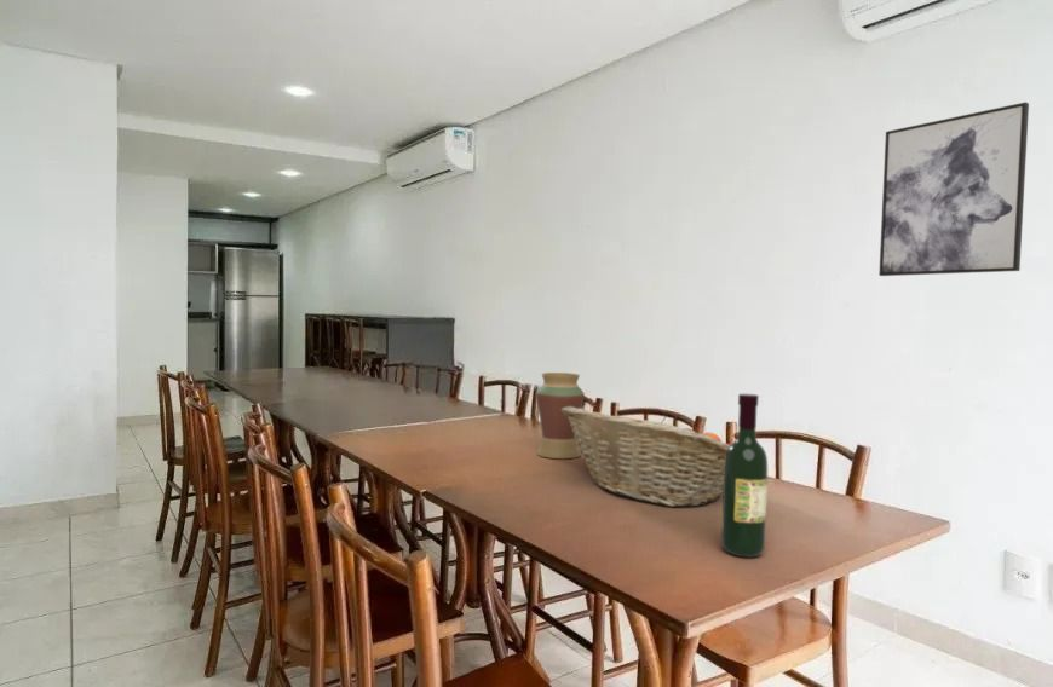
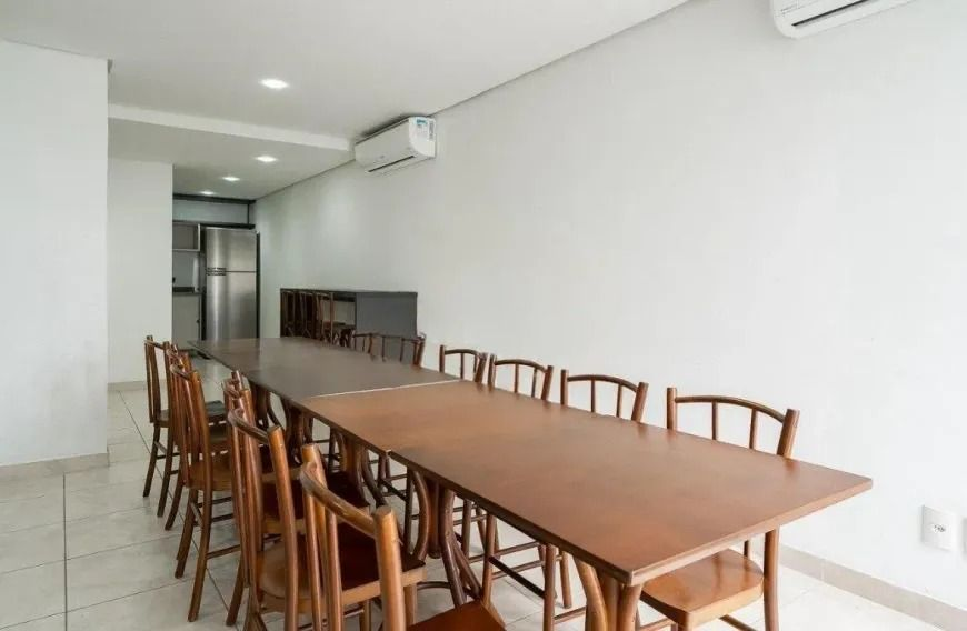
- wall art [878,100,1030,277]
- vase [535,371,586,460]
- wine bottle [720,393,769,558]
- fruit basket [562,406,731,508]
